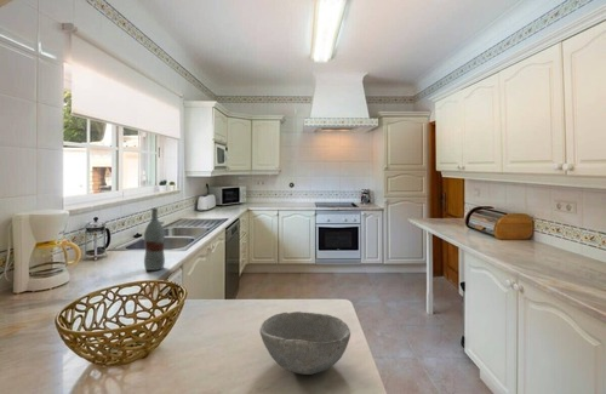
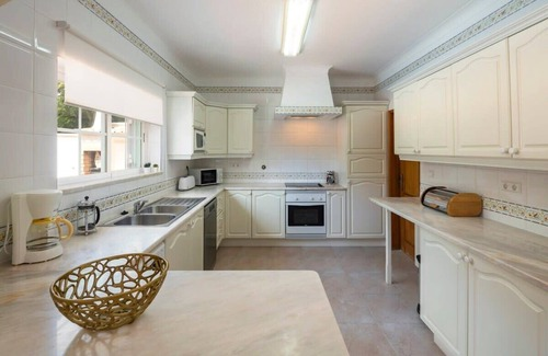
- bottle [143,207,166,272]
- bowl [258,310,351,376]
